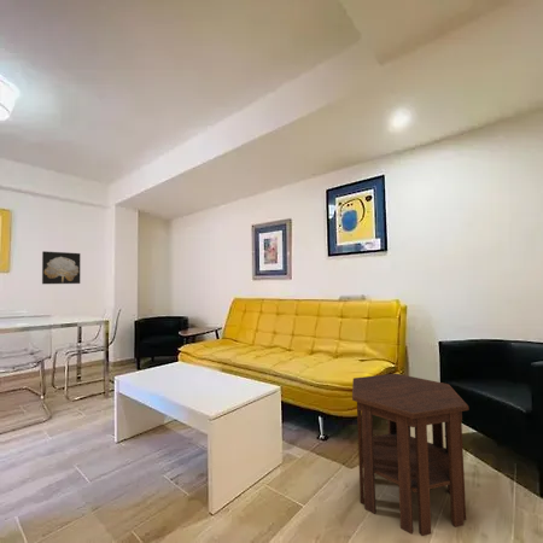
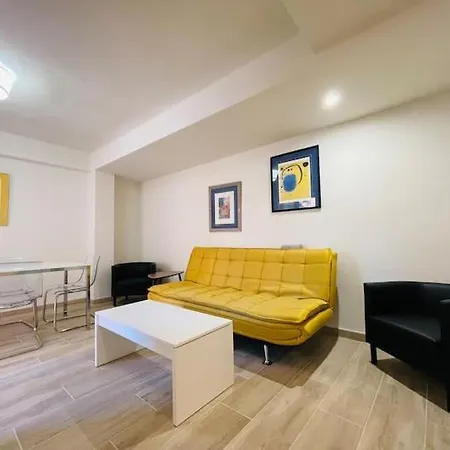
- wall art [41,250,81,285]
- side table [351,373,469,537]
